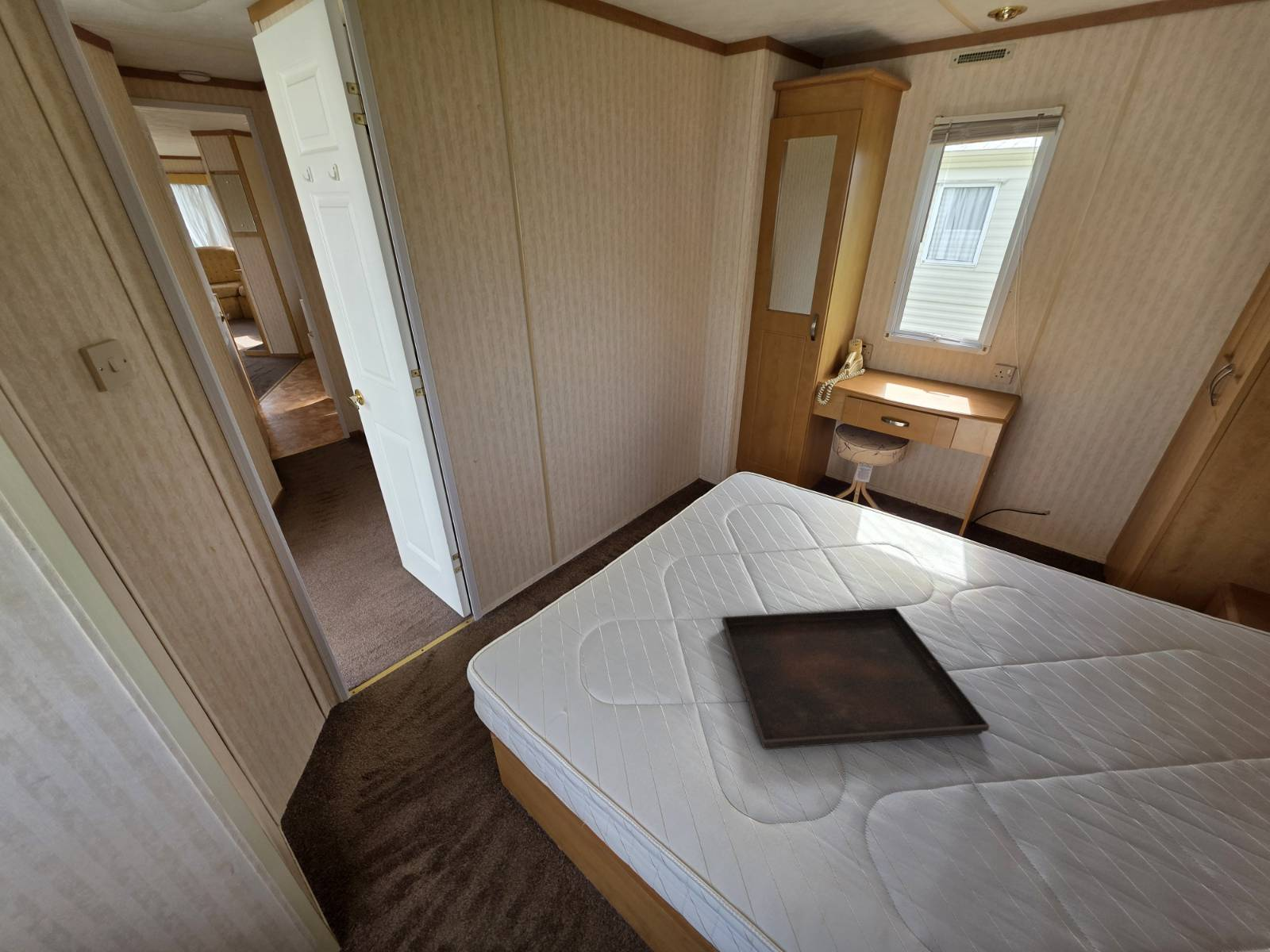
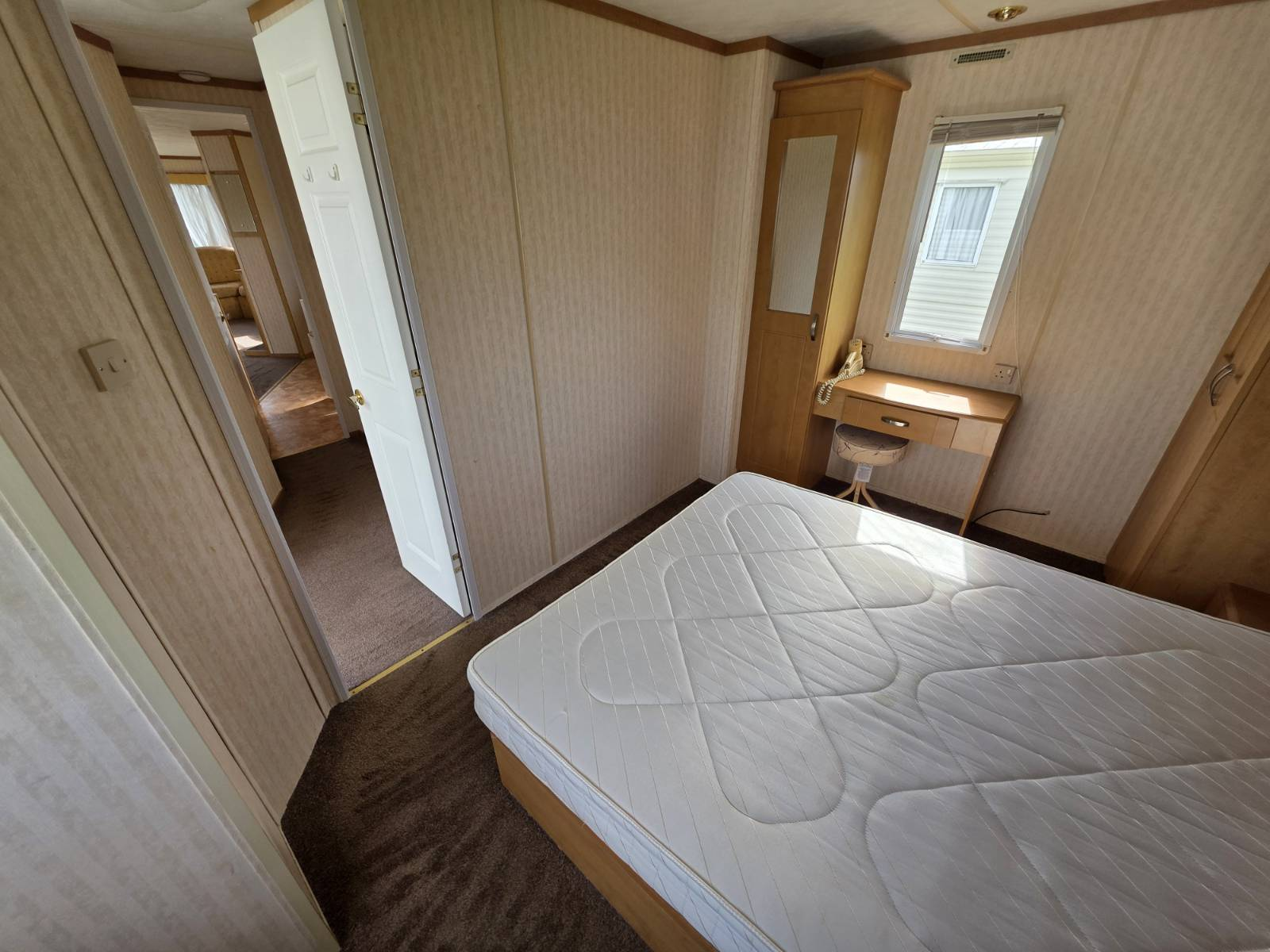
- serving tray [721,607,991,750]
